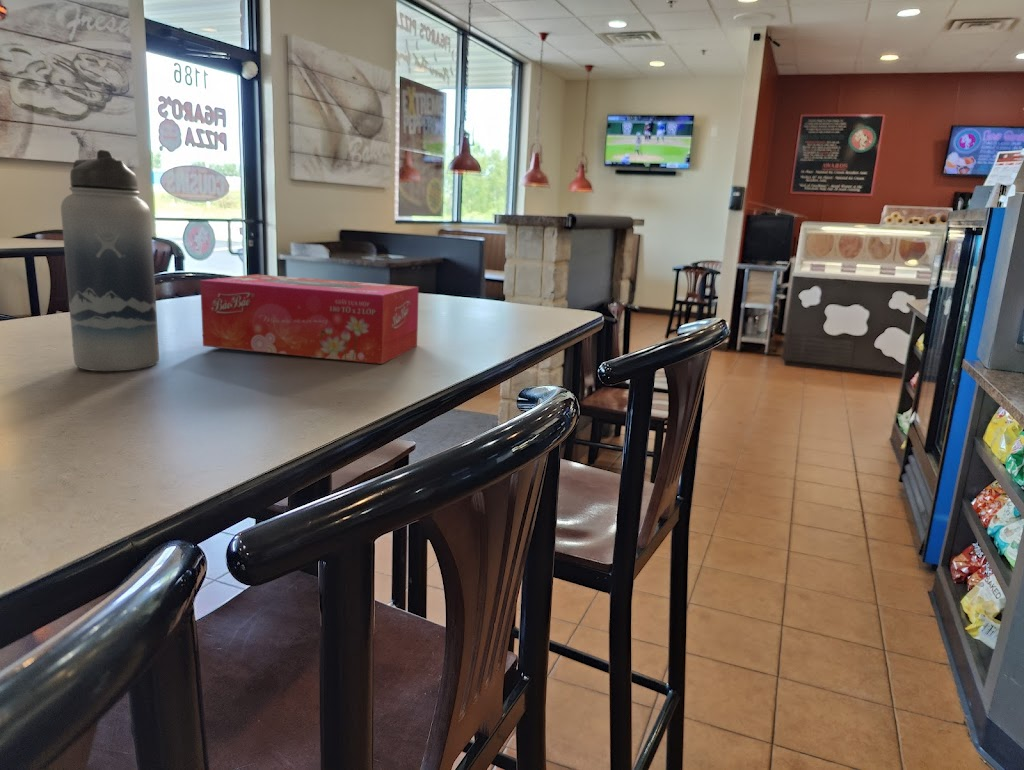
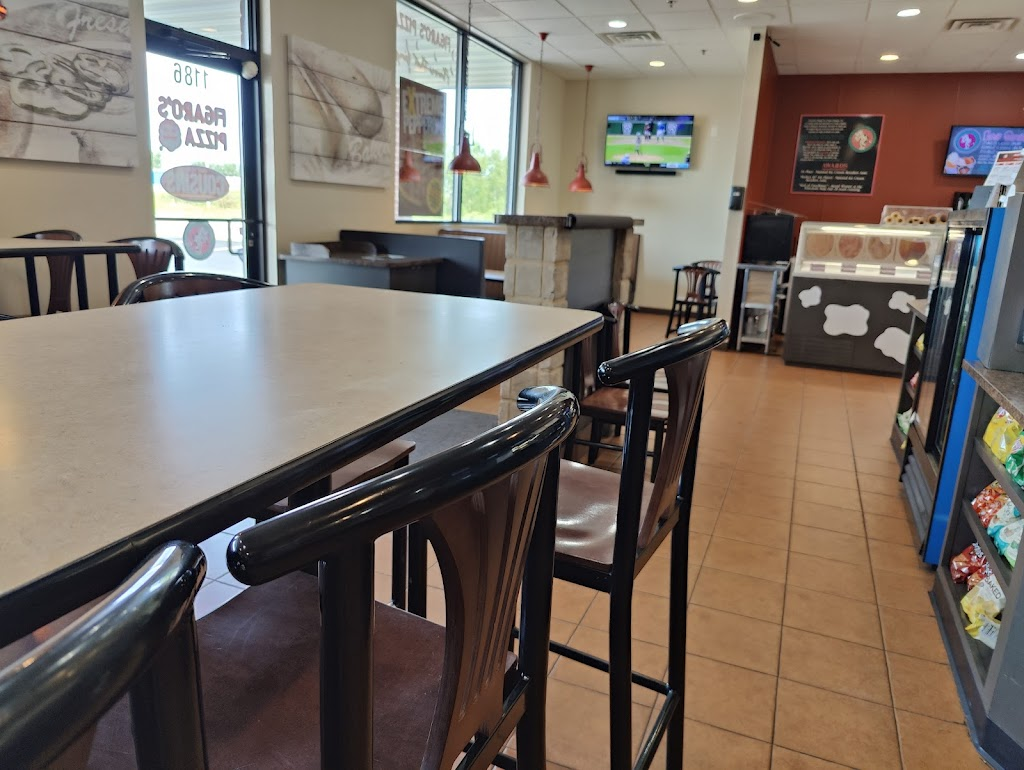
- tissue box [199,273,420,365]
- water bottle [60,149,160,372]
